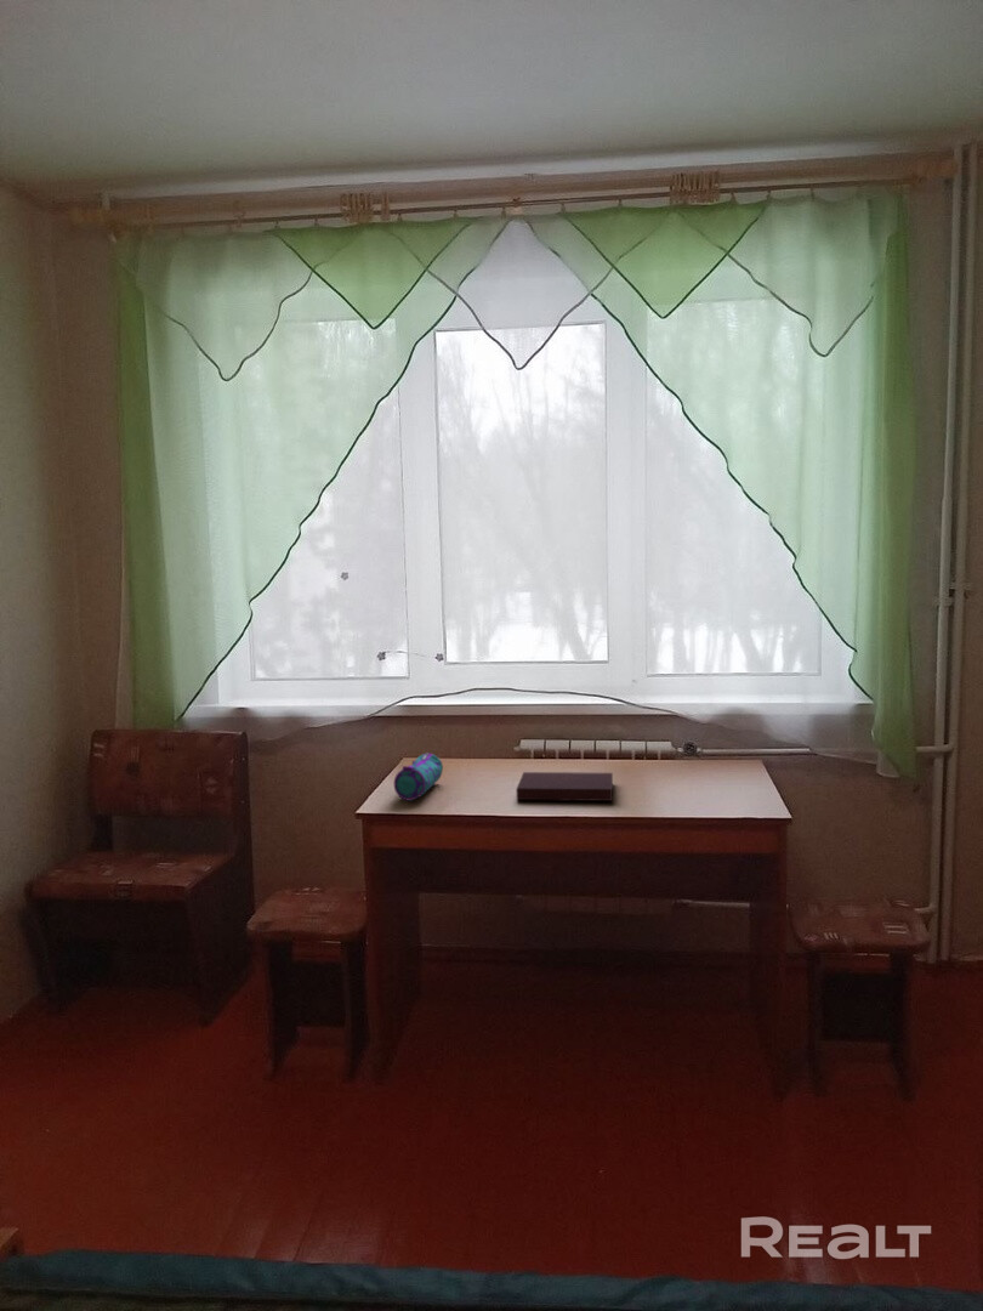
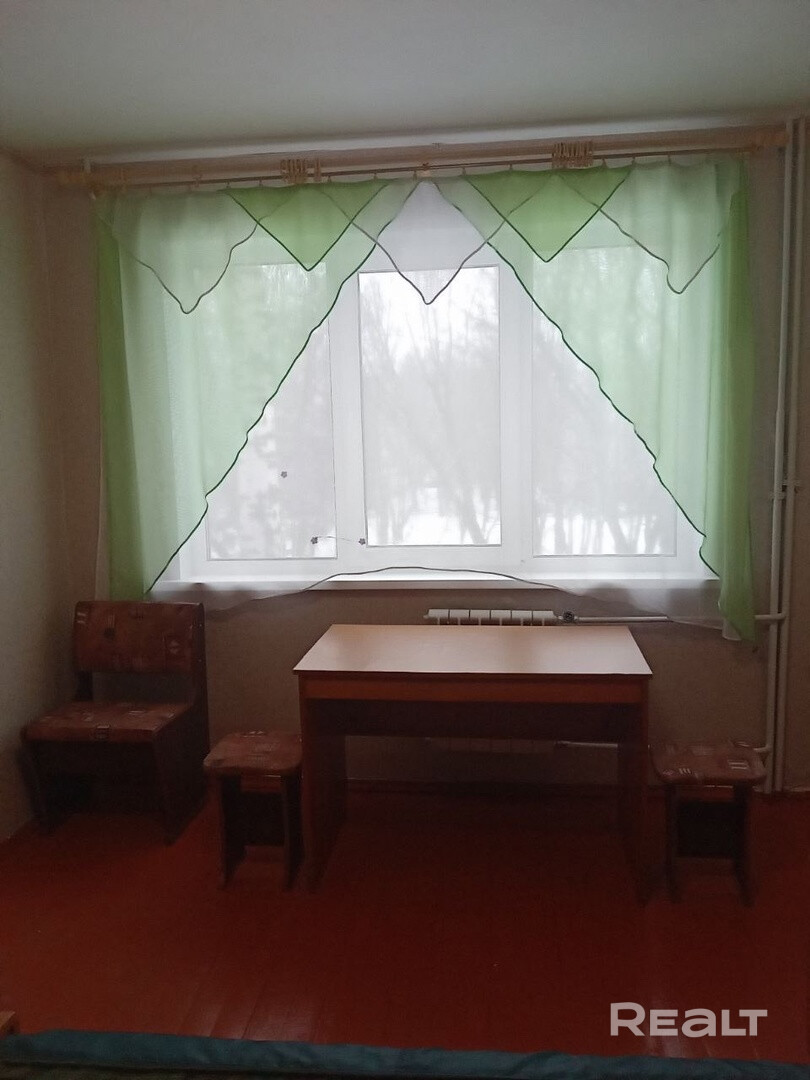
- notebook [516,771,614,802]
- pencil case [393,751,444,802]
